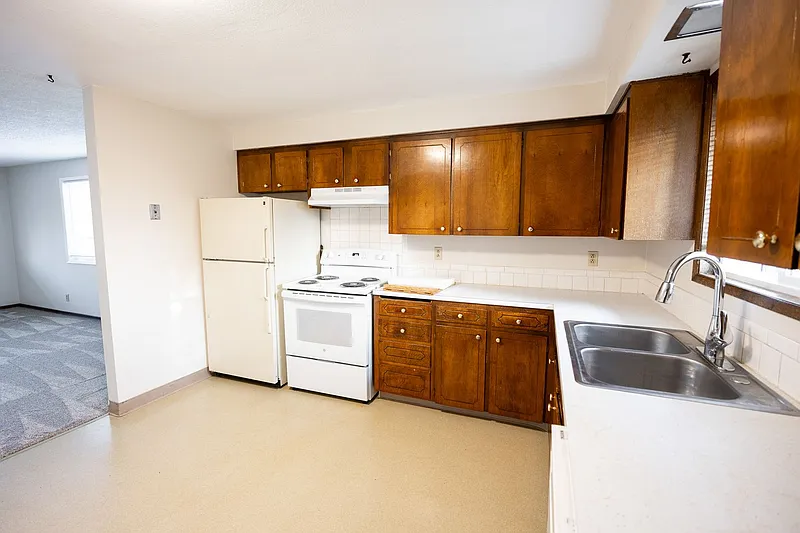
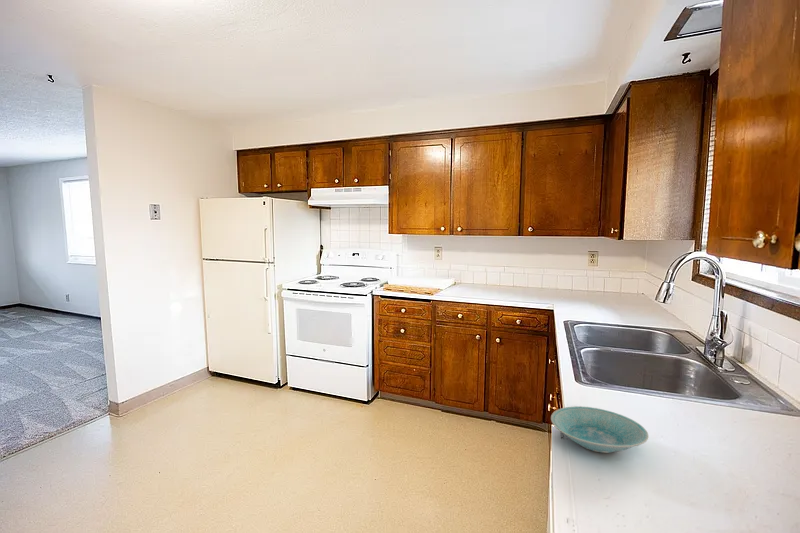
+ bowl [550,405,650,454]
